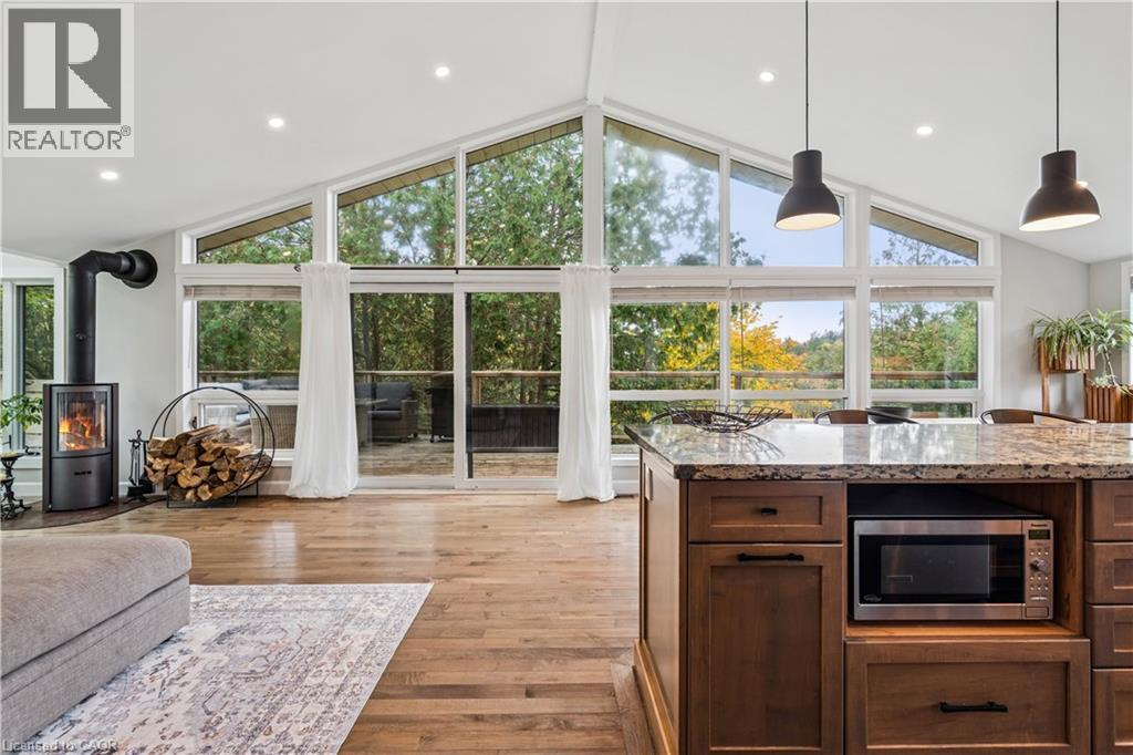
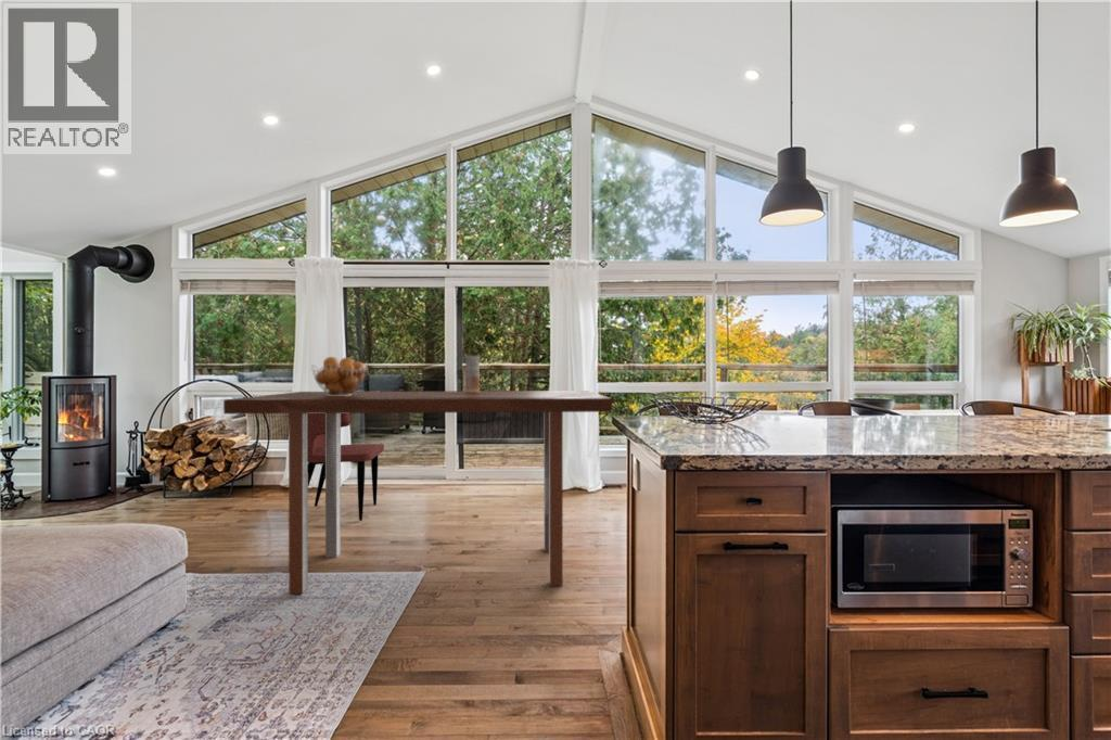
+ vase [462,342,483,392]
+ dining chair [307,413,385,522]
+ fruit basket [310,356,369,396]
+ dining table [222,390,613,595]
